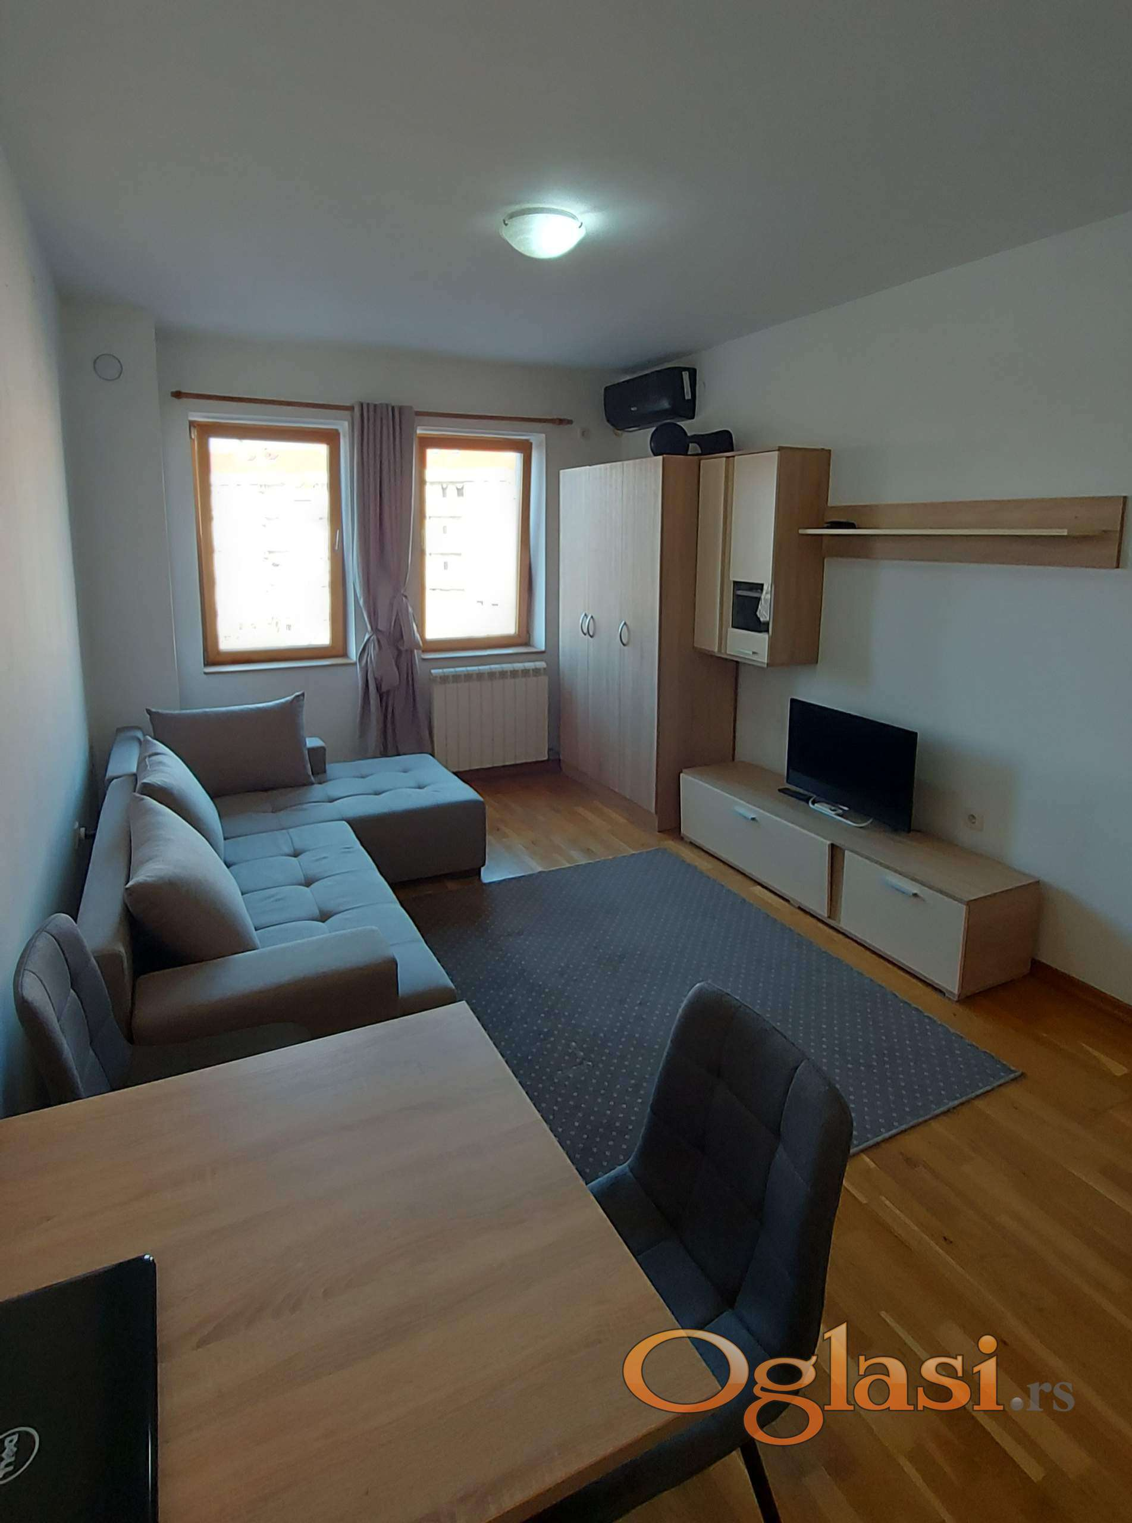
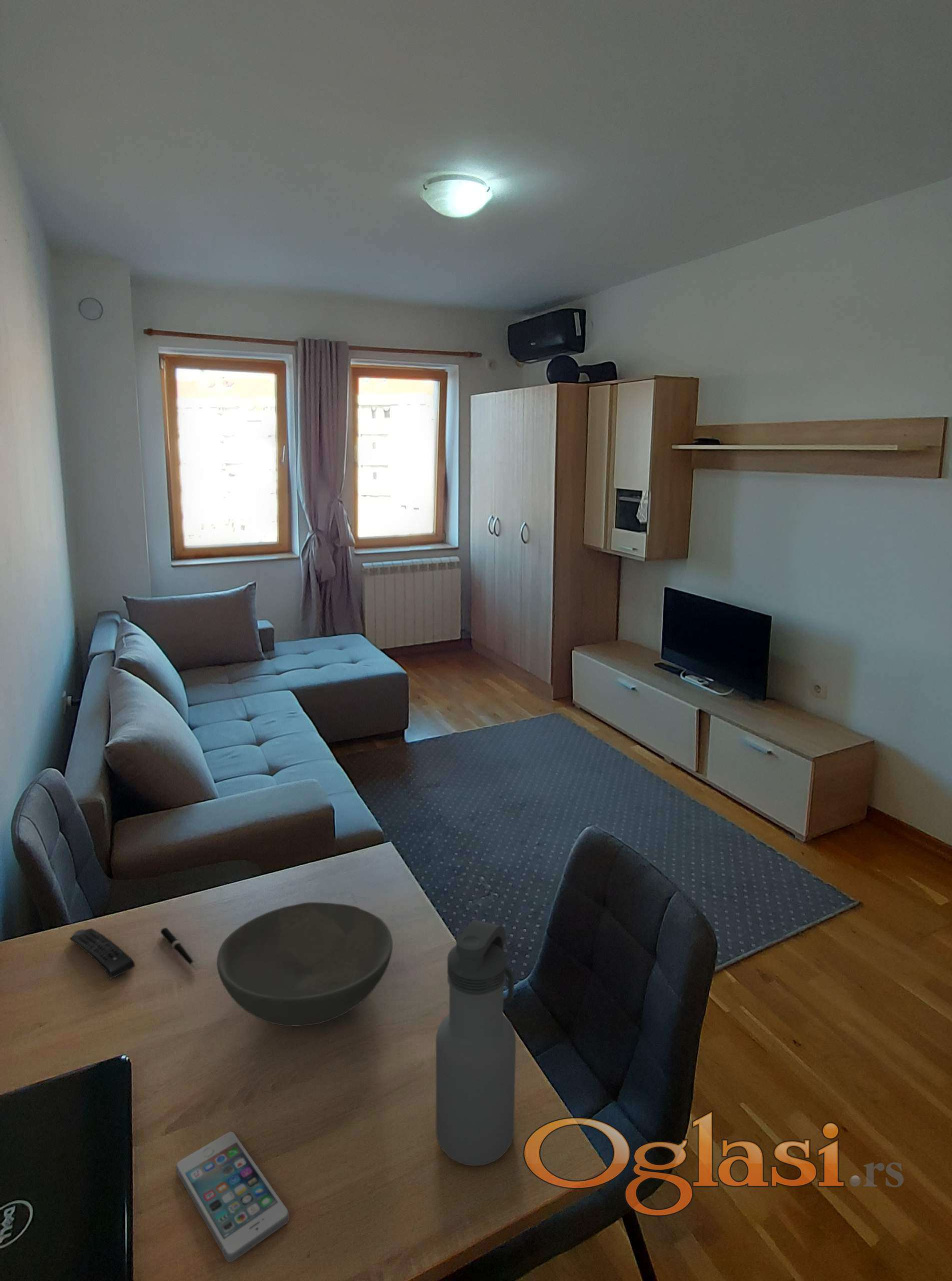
+ pen [160,927,198,970]
+ bowl [216,902,393,1026]
+ smartphone [175,1131,290,1262]
+ water bottle [435,919,516,1166]
+ remote control [70,928,136,979]
